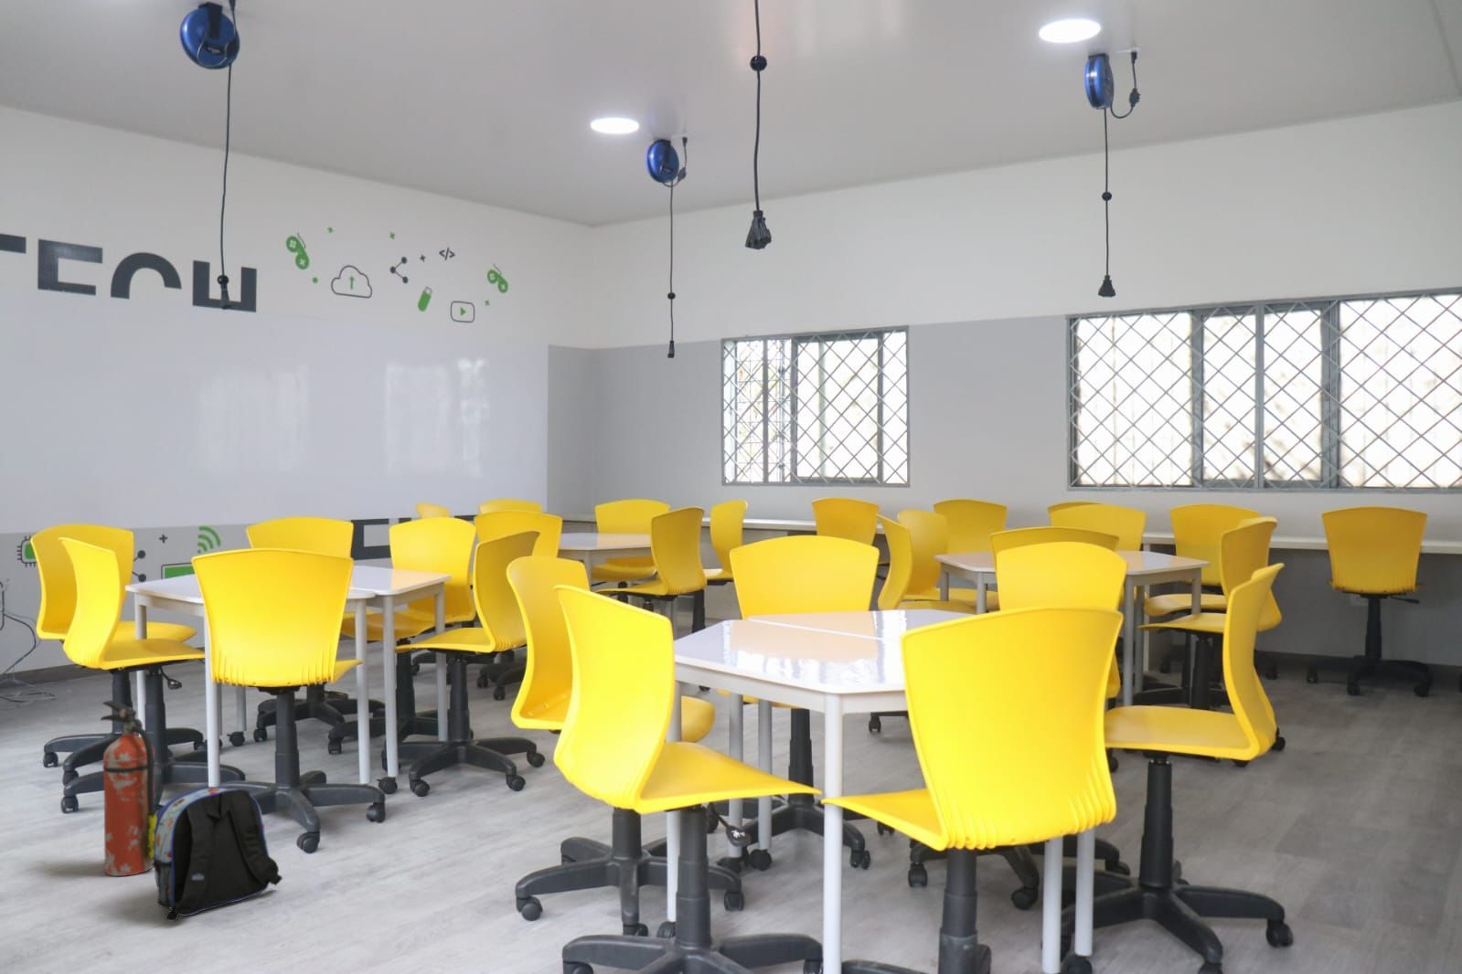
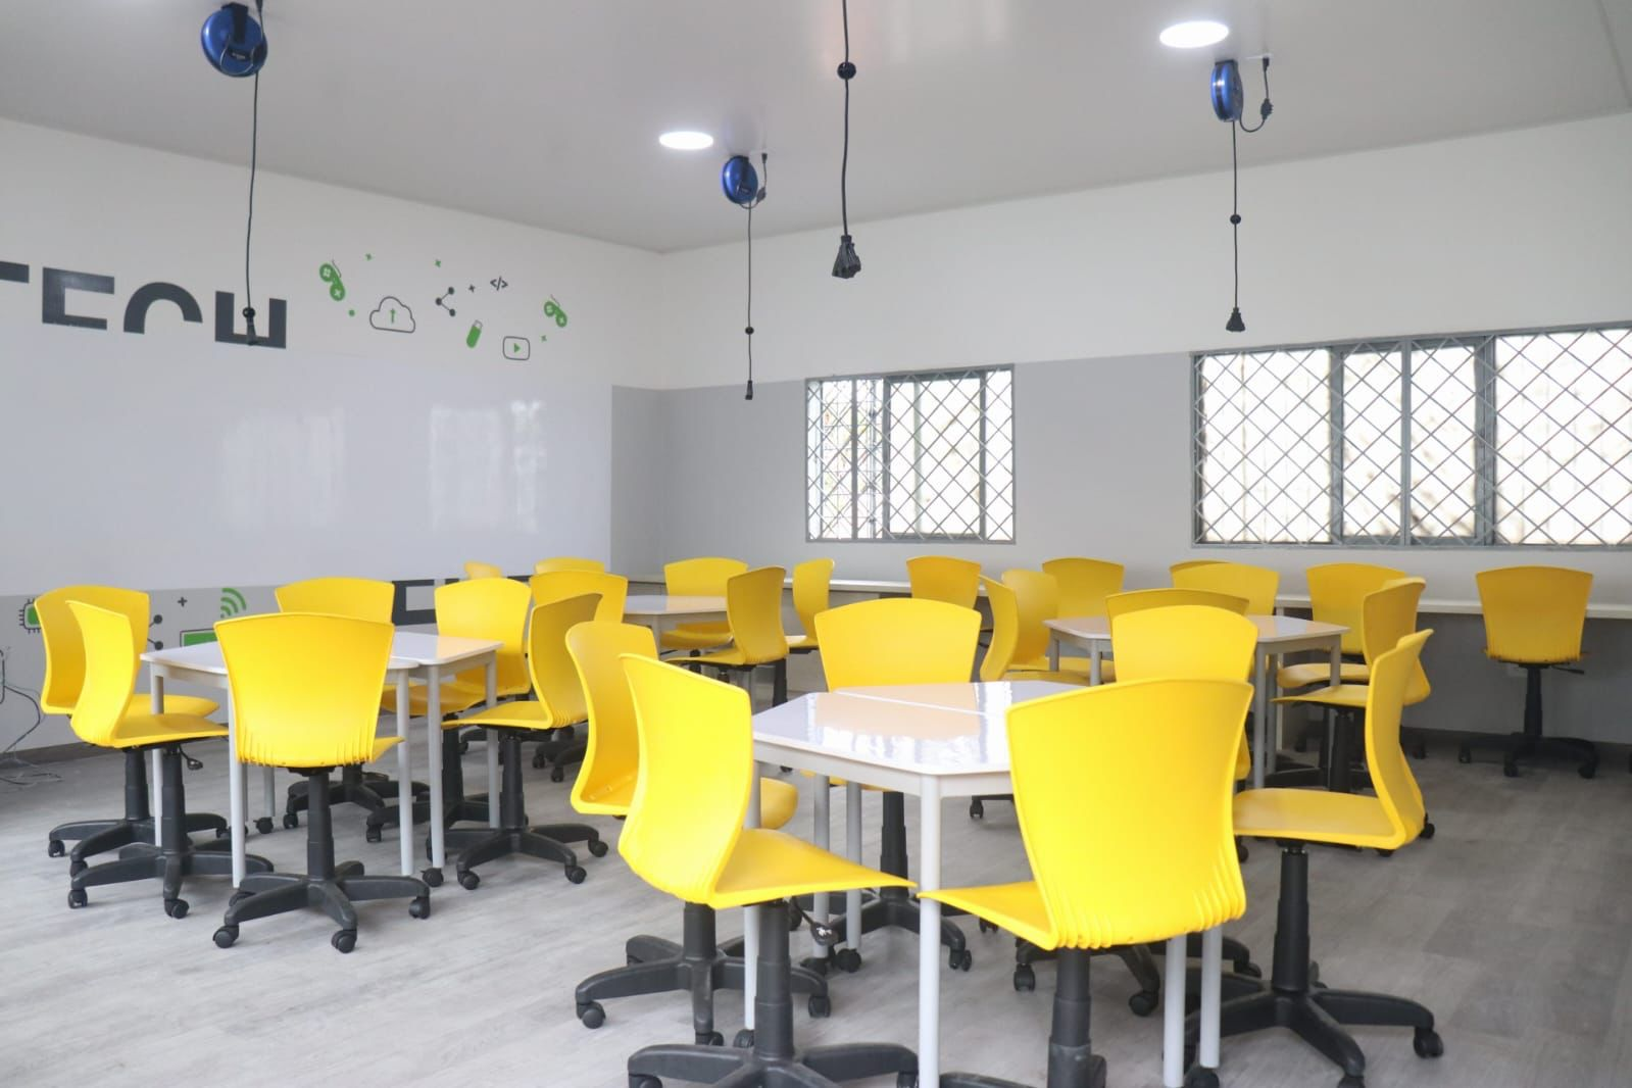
- backpack [151,786,284,922]
- fire extinguisher [100,699,158,877]
